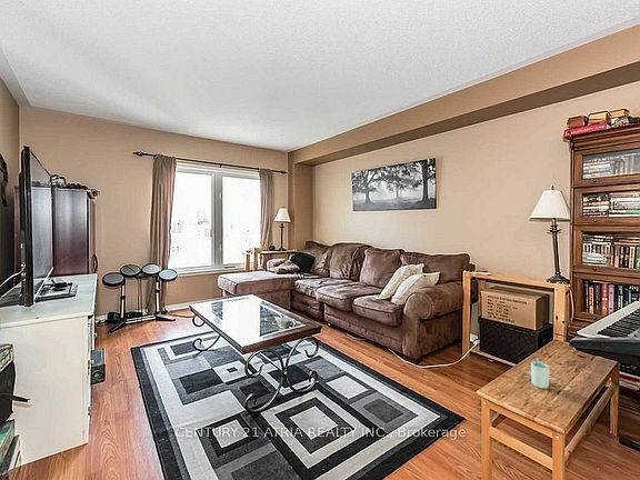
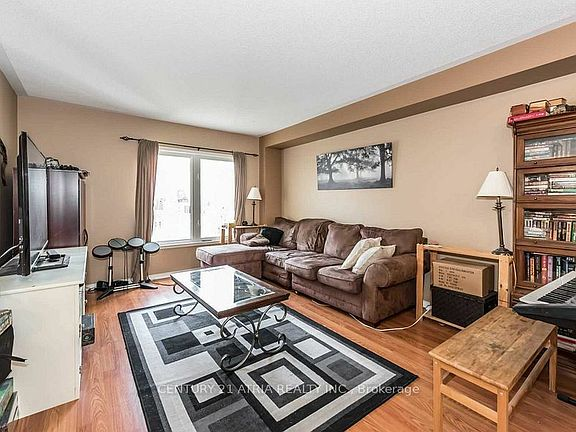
- cup [530,357,551,390]
